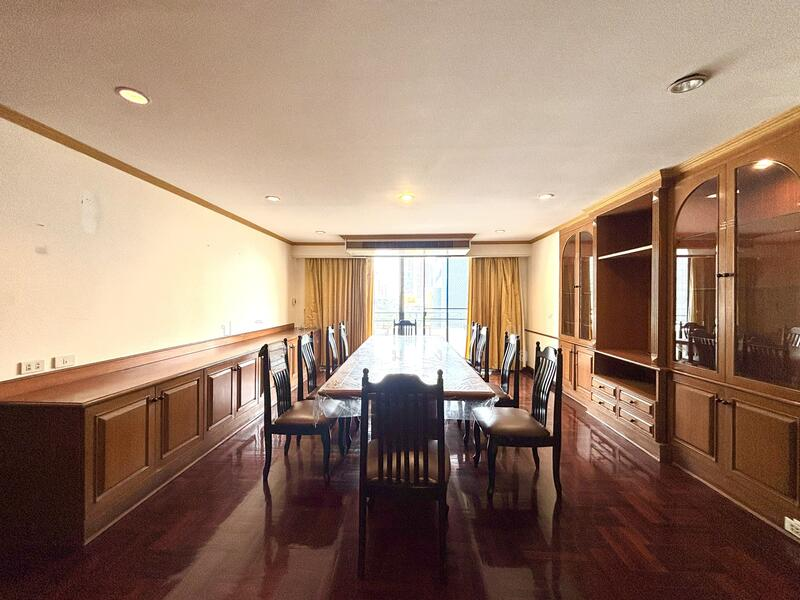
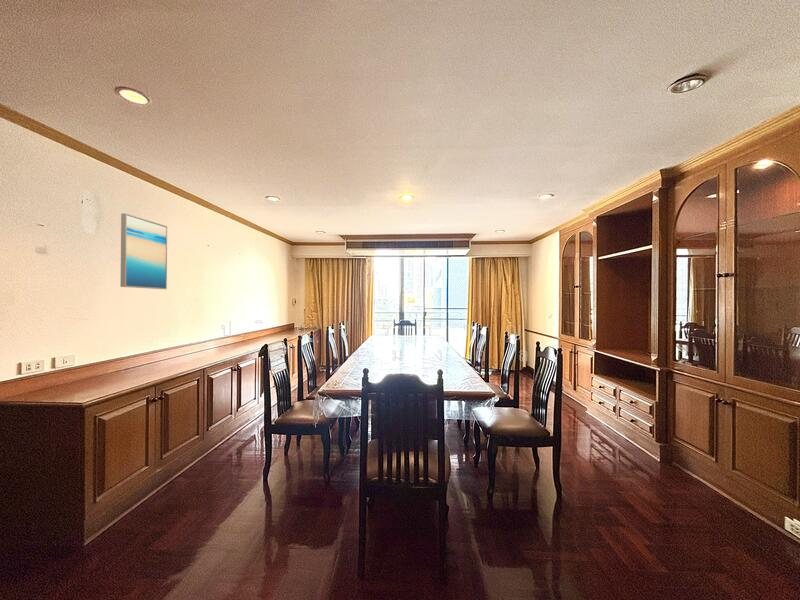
+ wall art [119,212,168,290]
